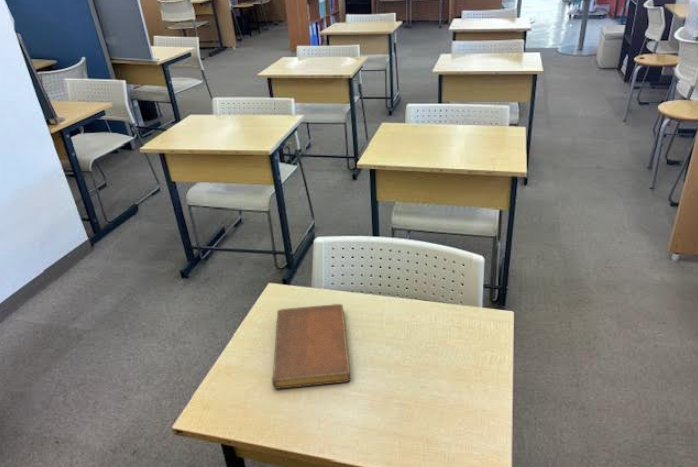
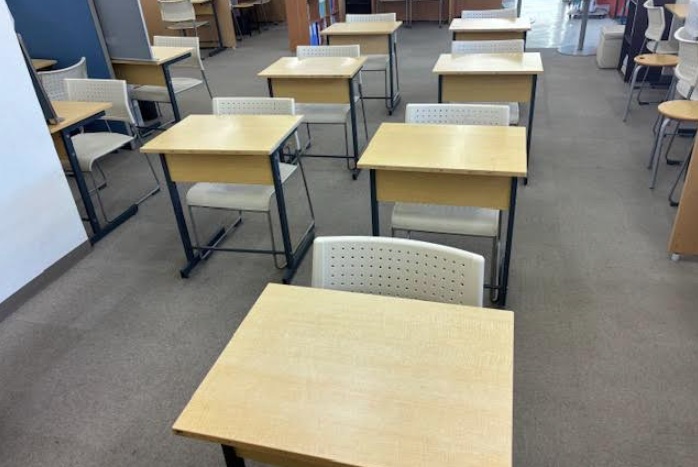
- notebook [271,303,351,390]
